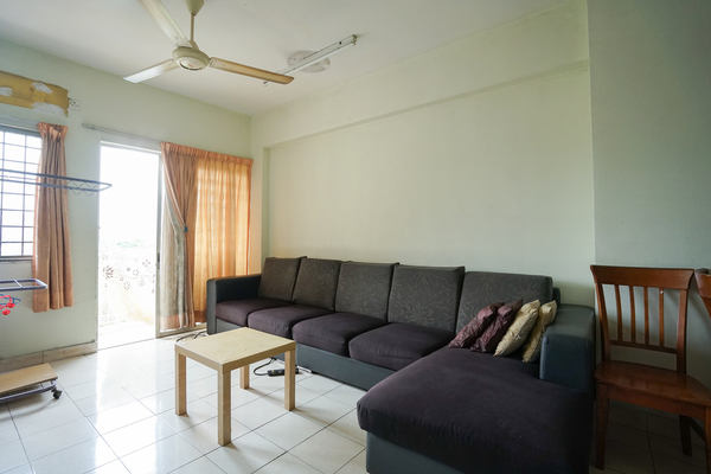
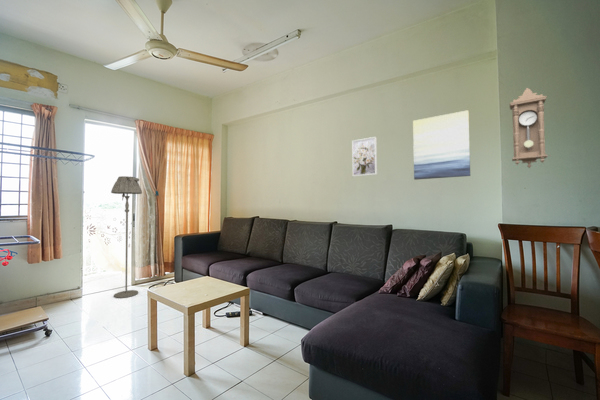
+ floor lamp [110,175,143,299]
+ wall art [412,109,471,181]
+ pendulum clock [509,87,549,169]
+ wall art [351,136,378,178]
